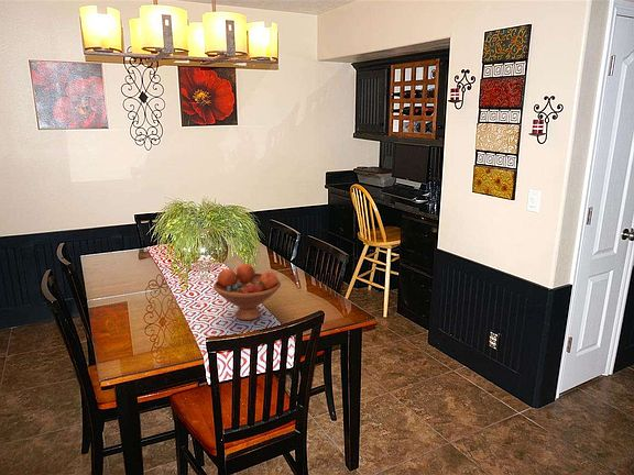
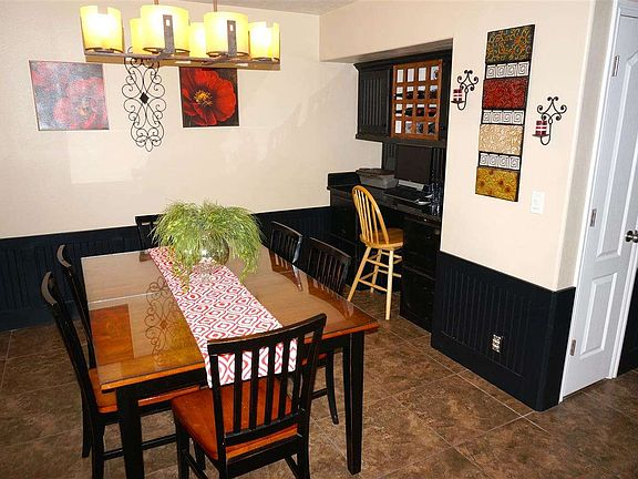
- fruit bowl [212,263,282,321]
